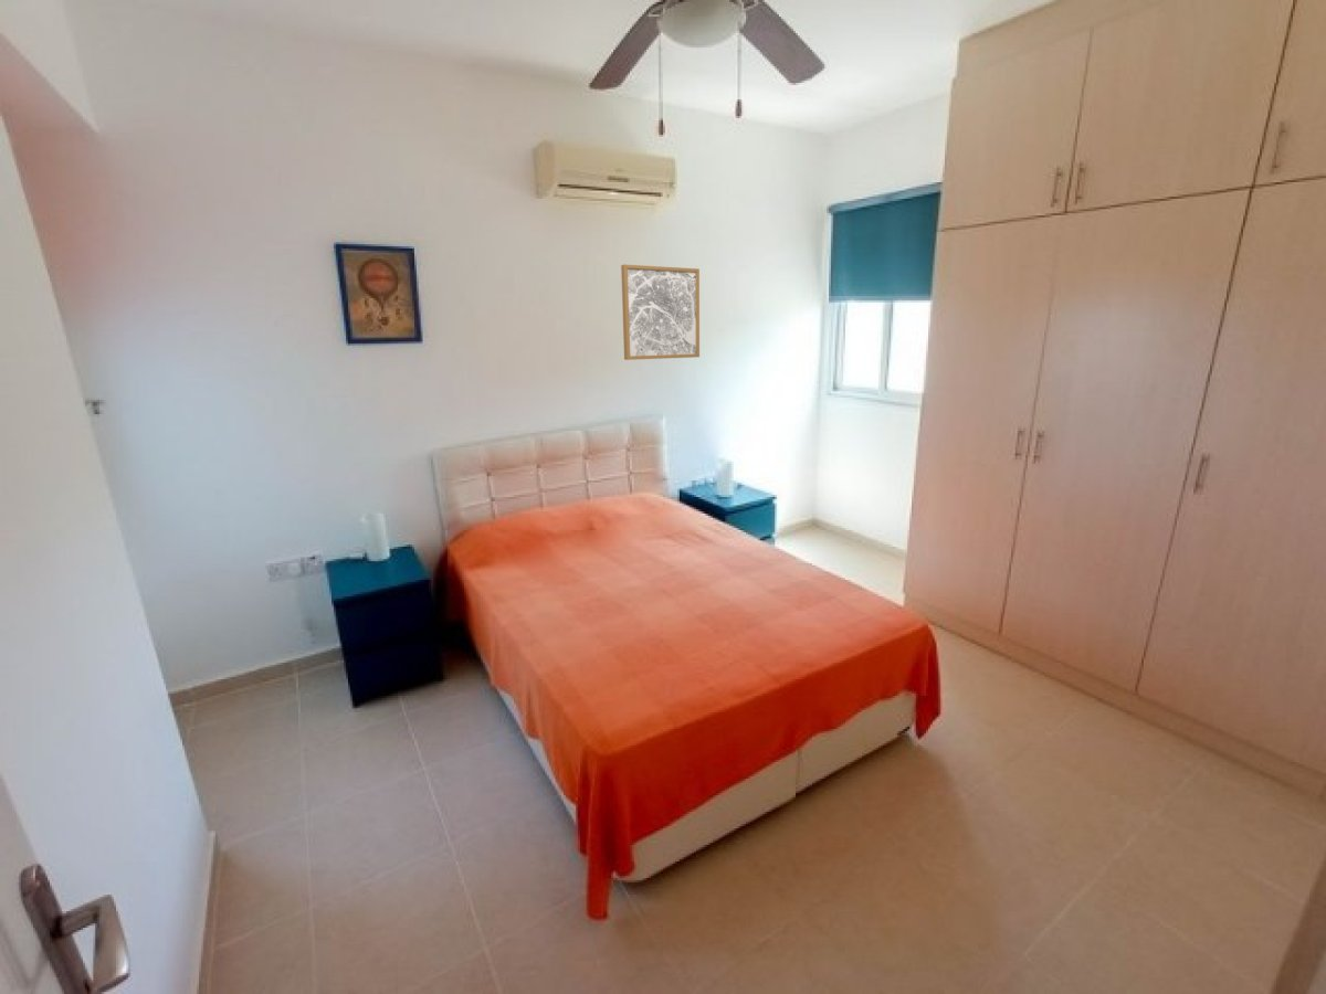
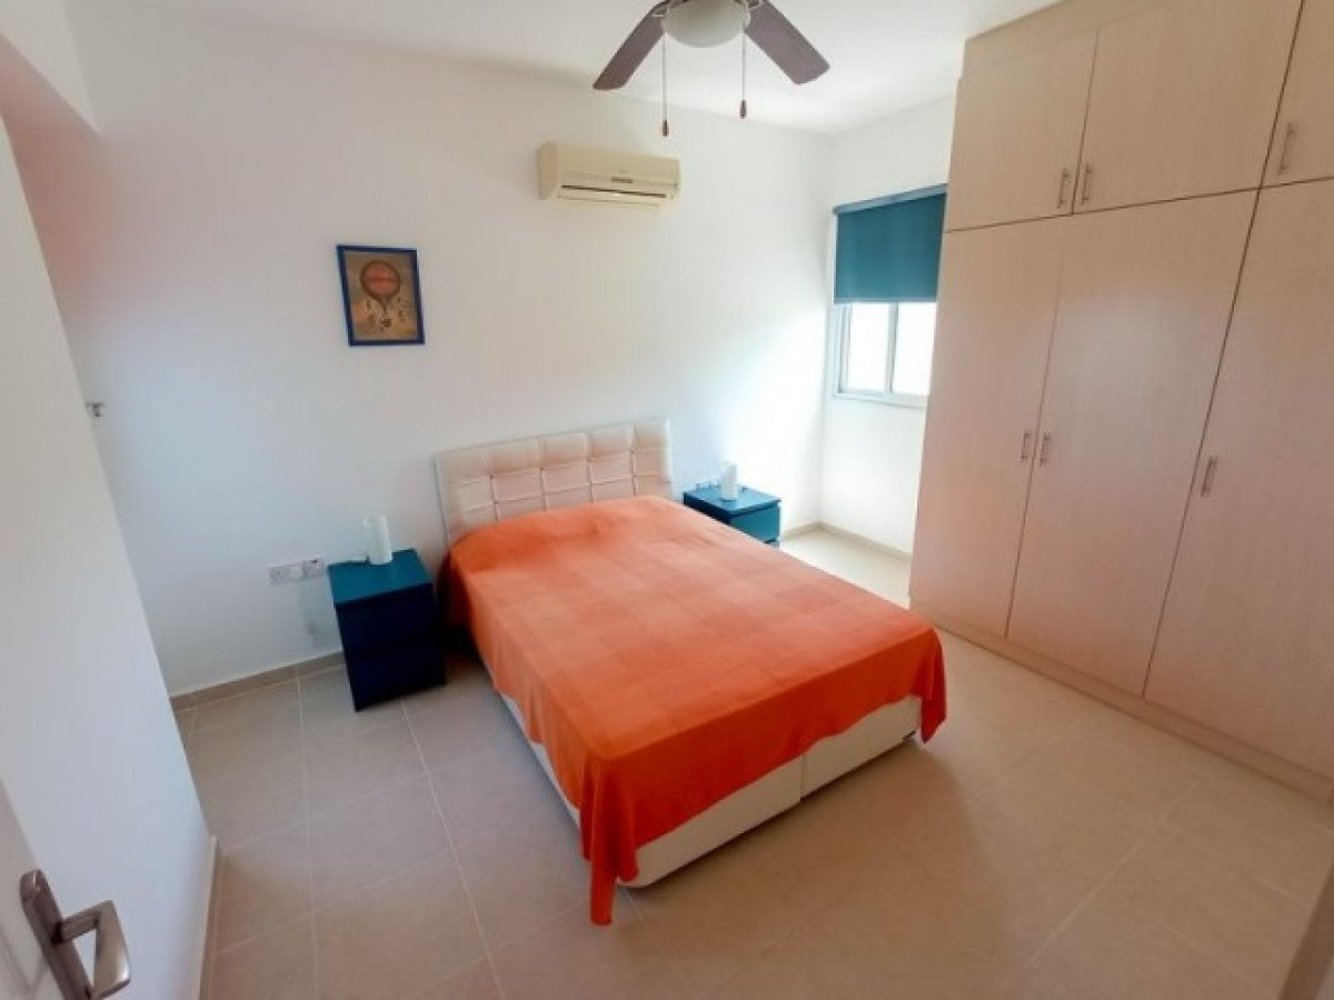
- wall art [620,264,701,361]
